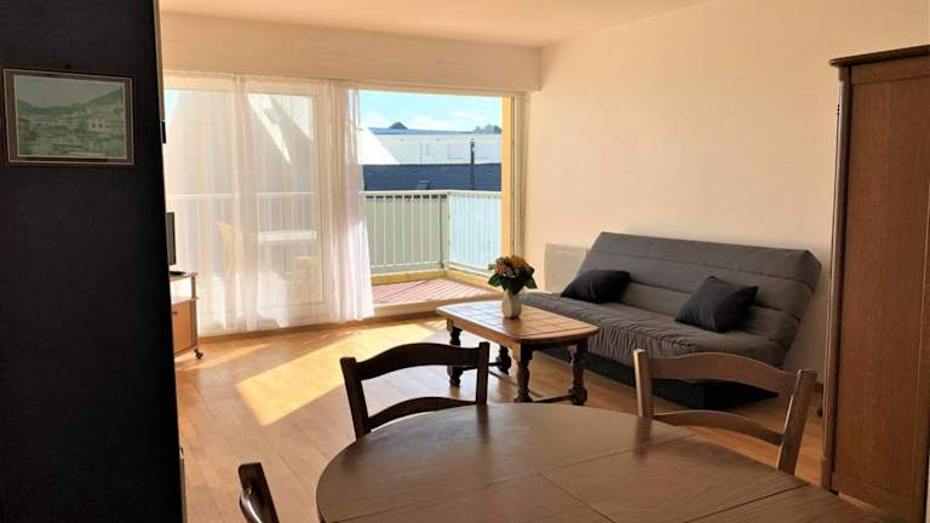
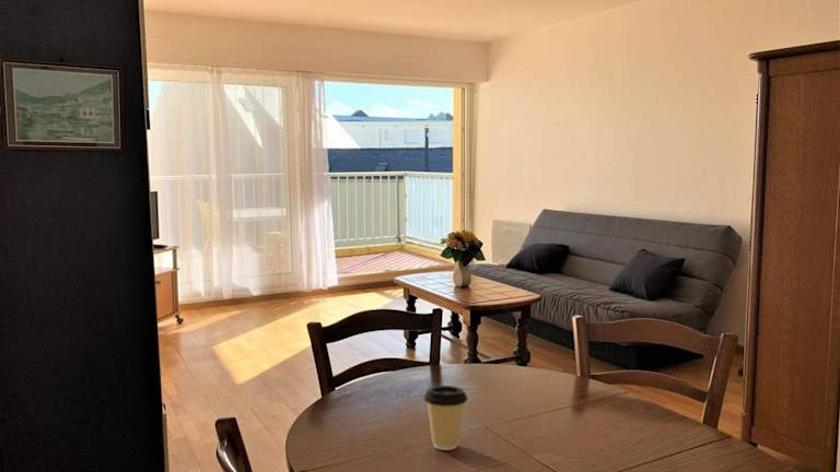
+ coffee cup [422,385,469,451]
